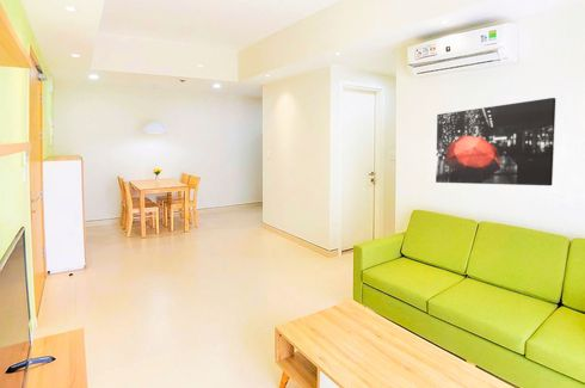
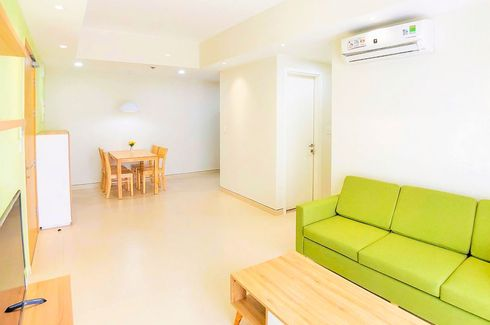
- wall art [435,97,556,186]
